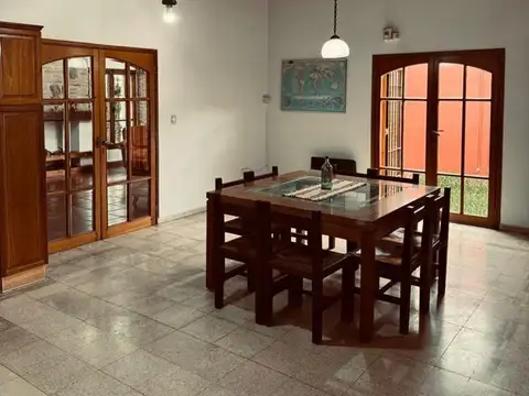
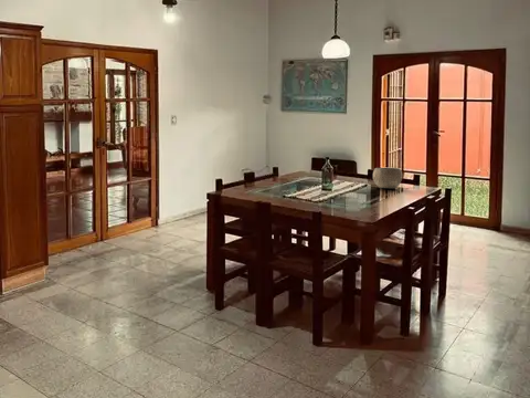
+ bowl [372,167,403,189]
